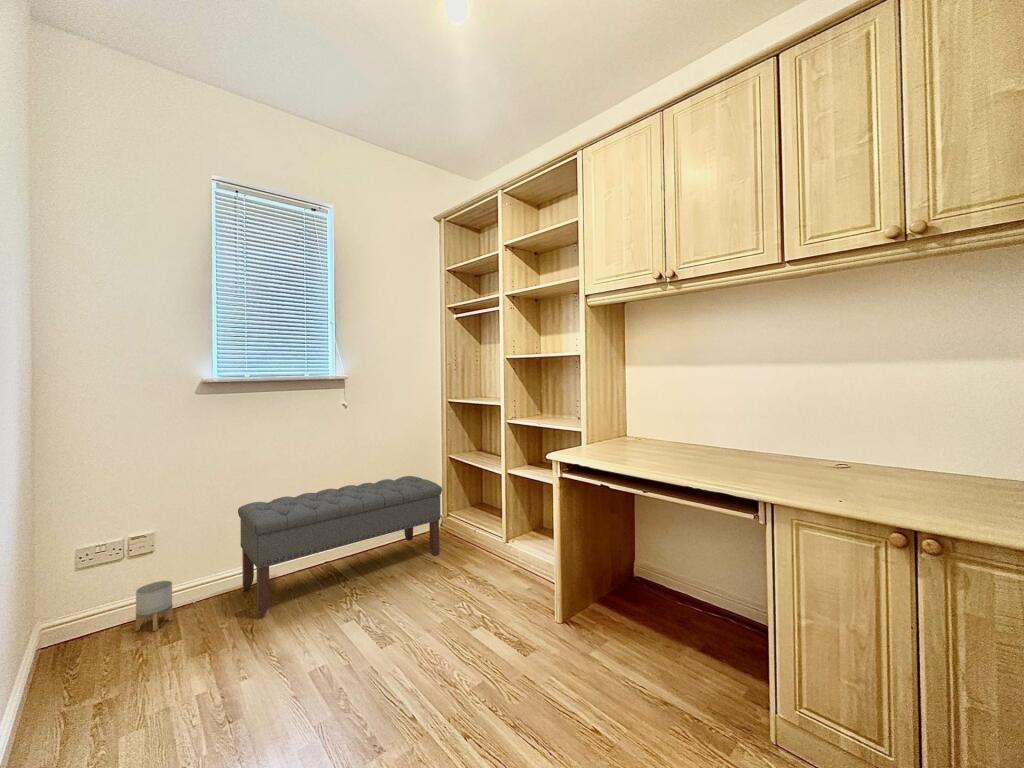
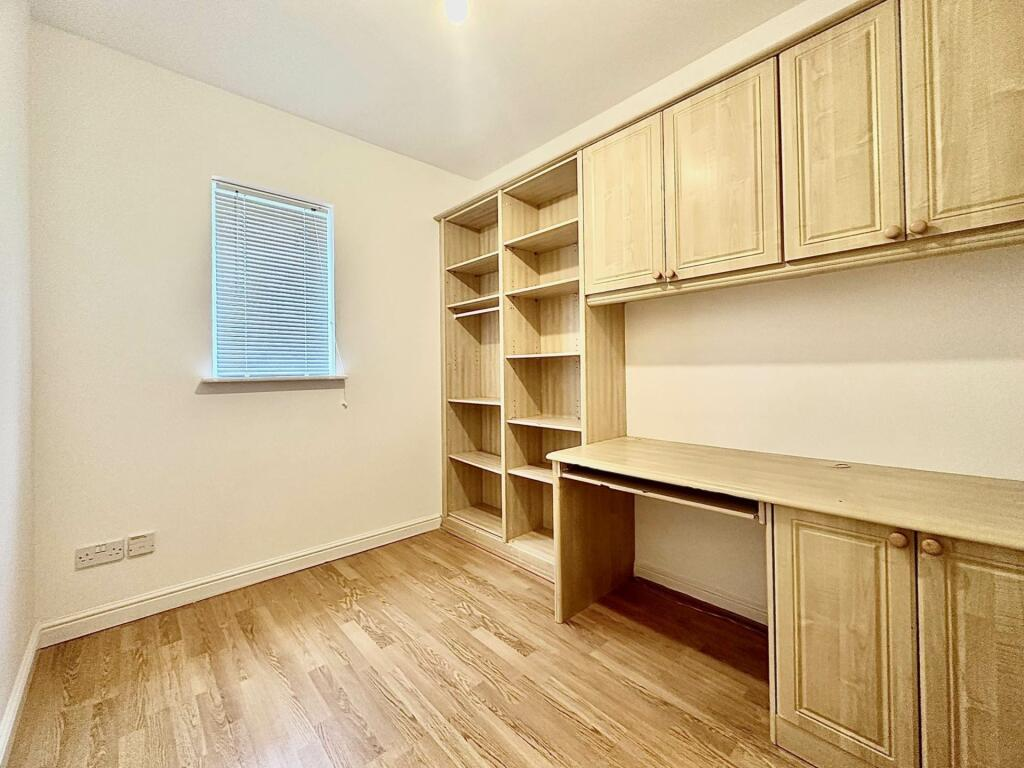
- planter [135,580,173,632]
- bench [237,475,443,617]
